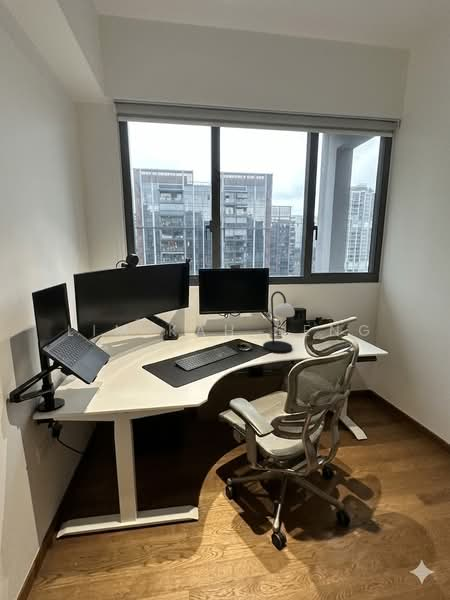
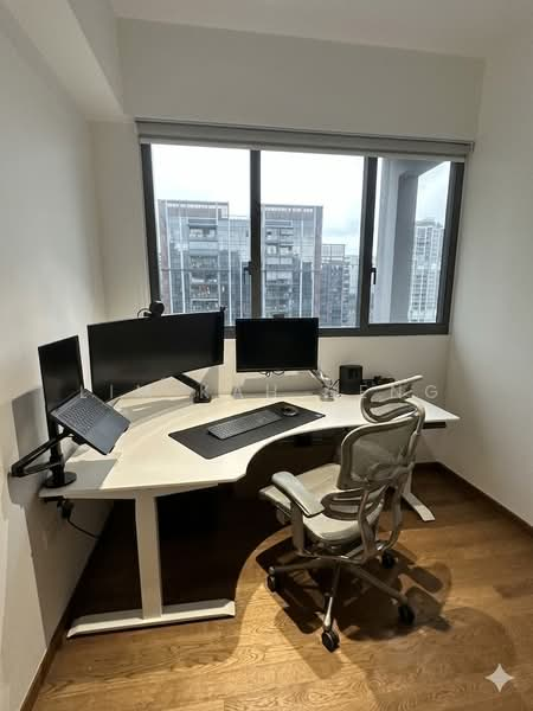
- table lamp [262,290,296,354]
